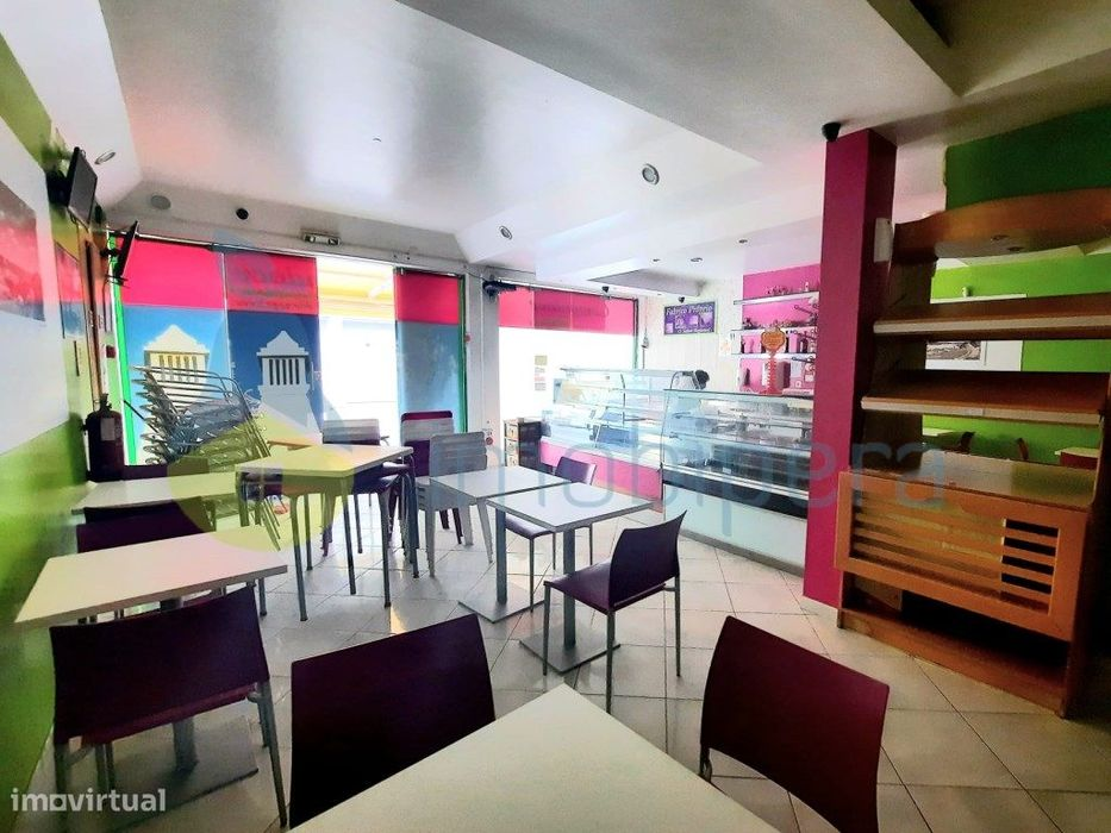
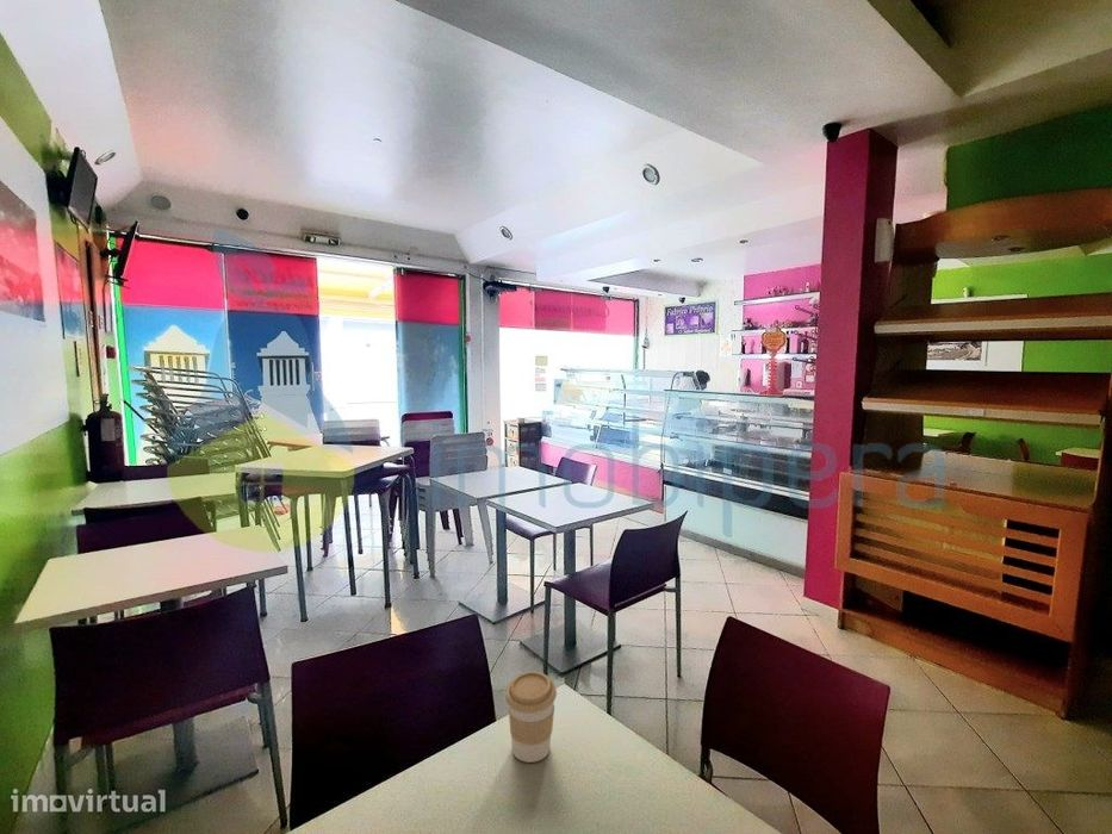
+ coffee cup [504,670,558,764]
